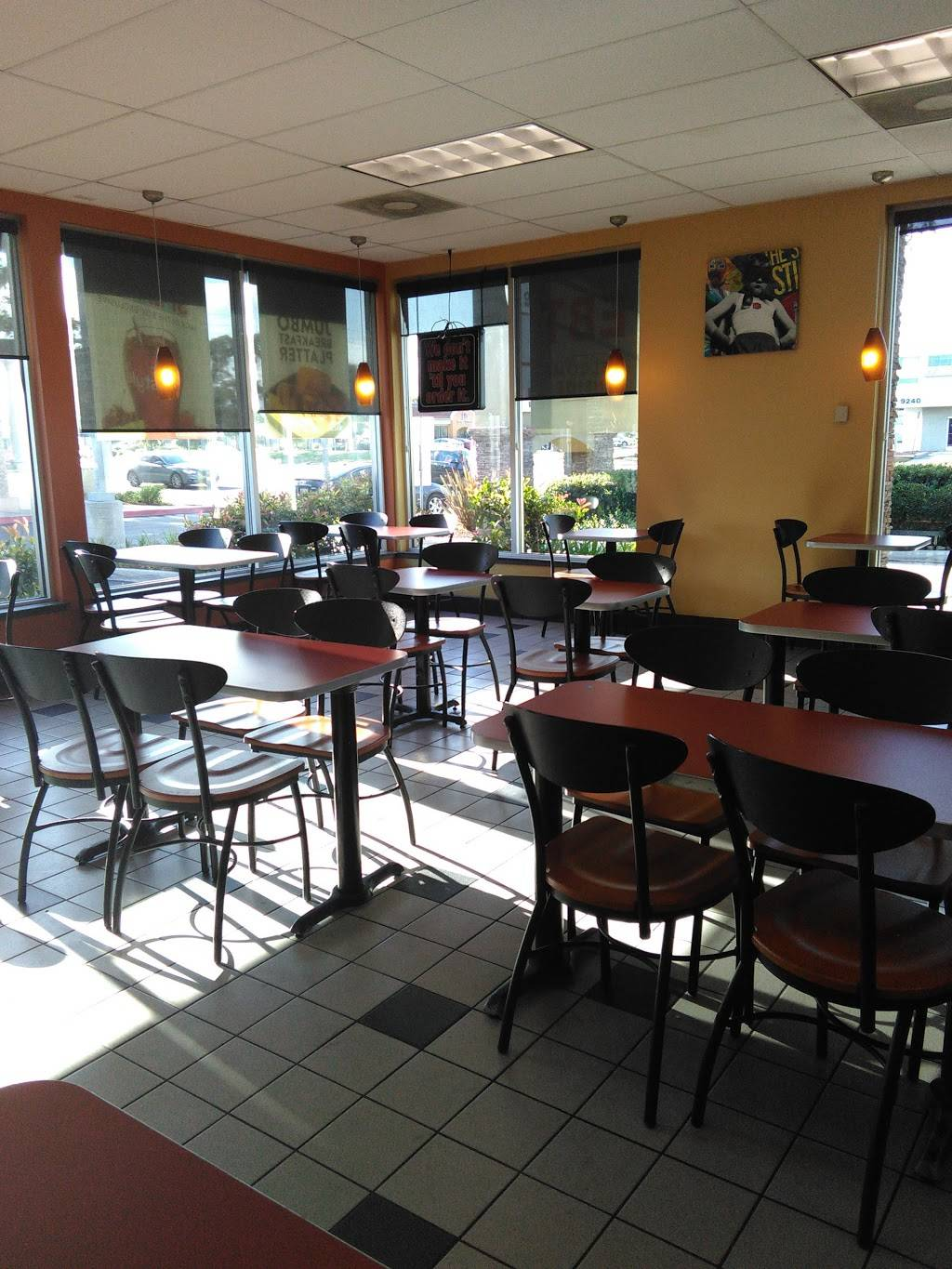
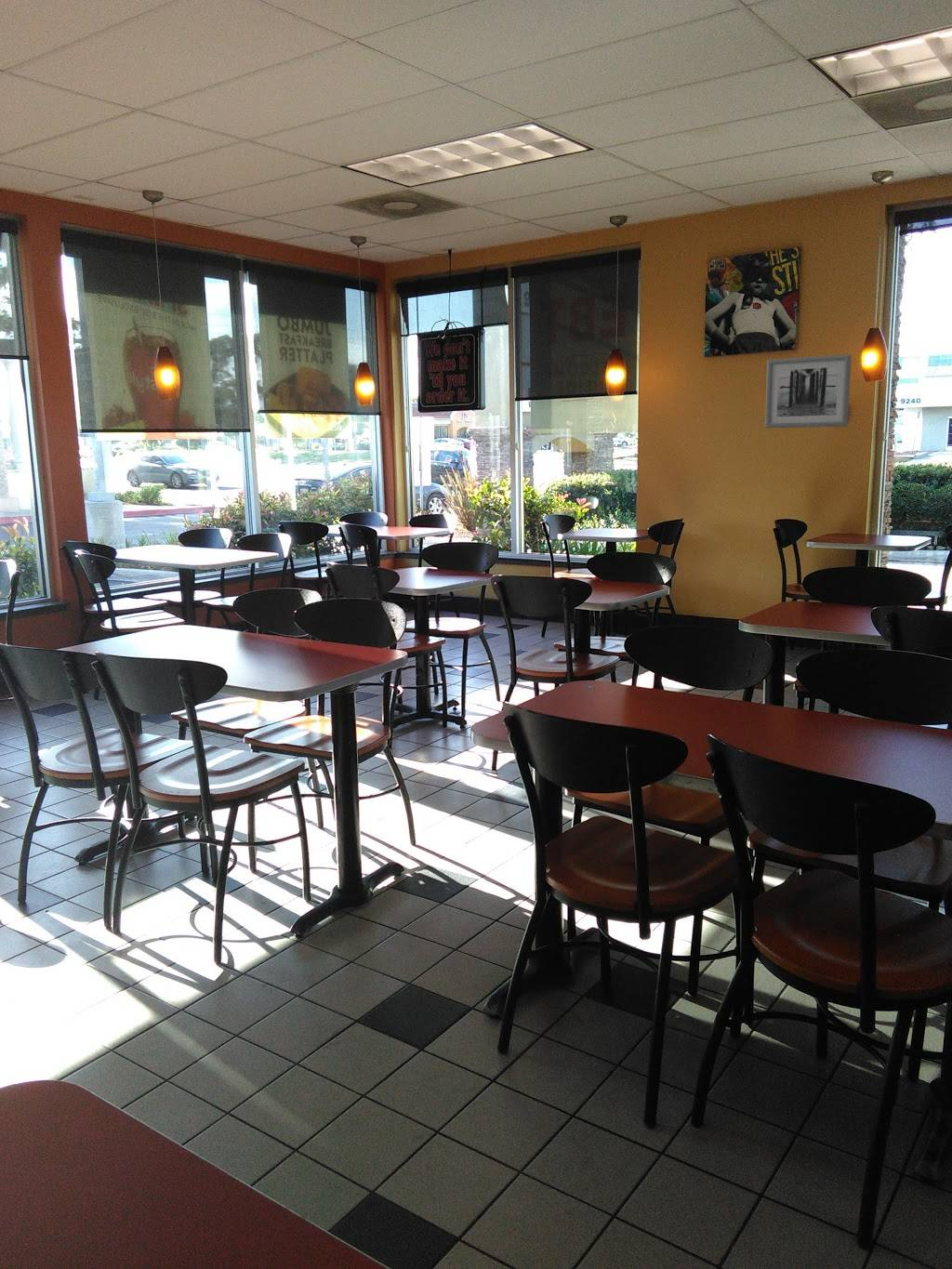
+ wall art [764,353,853,429]
